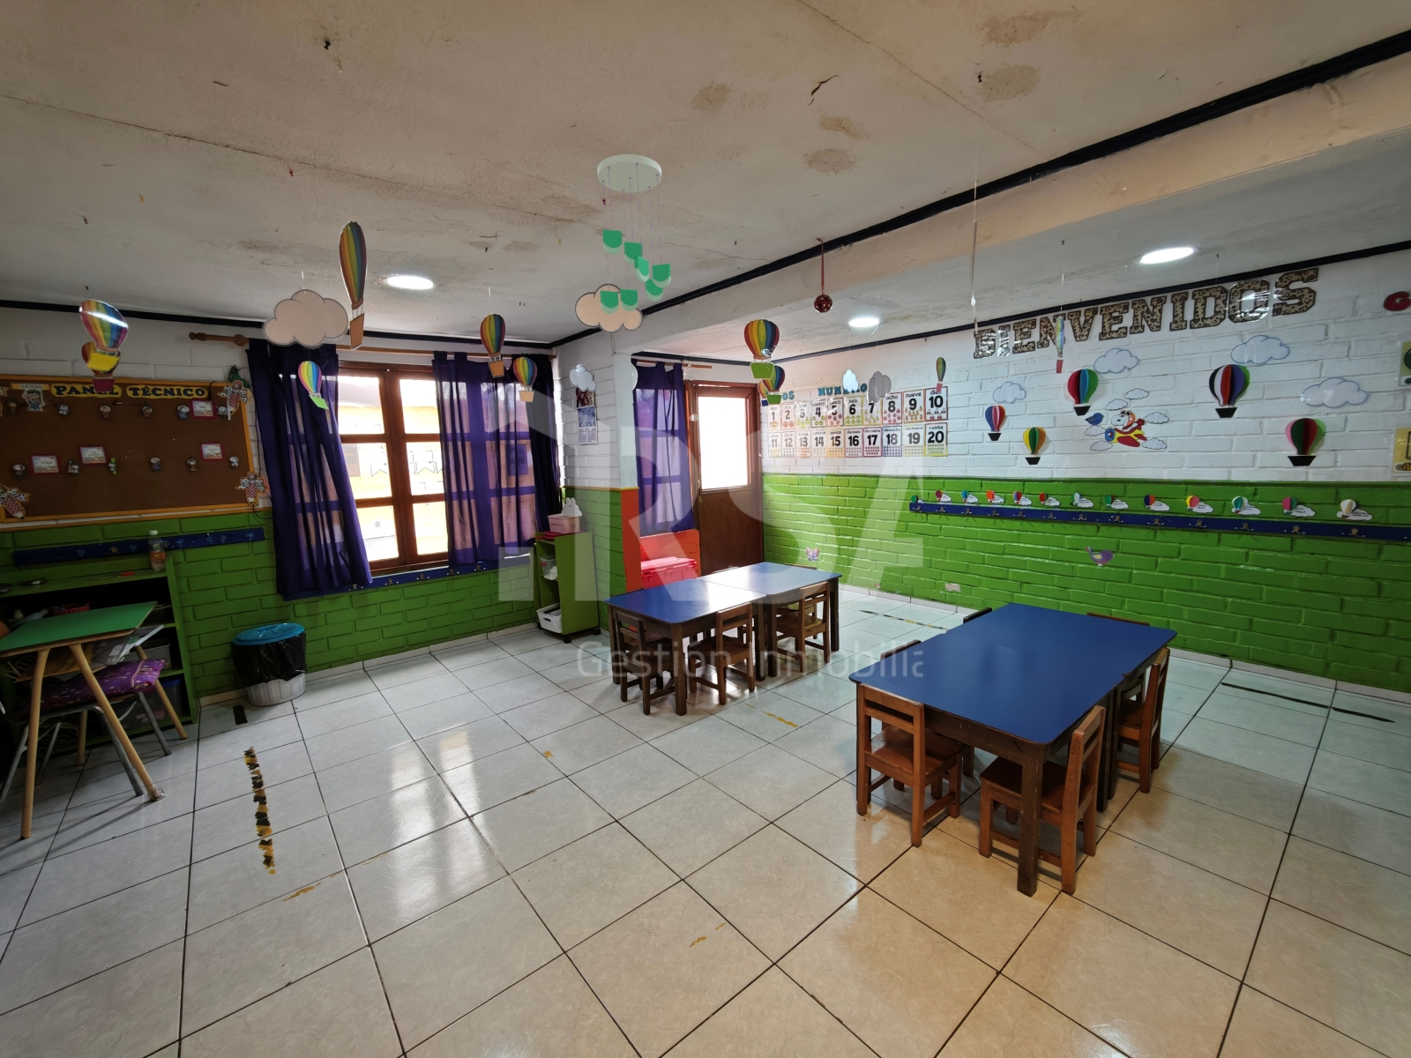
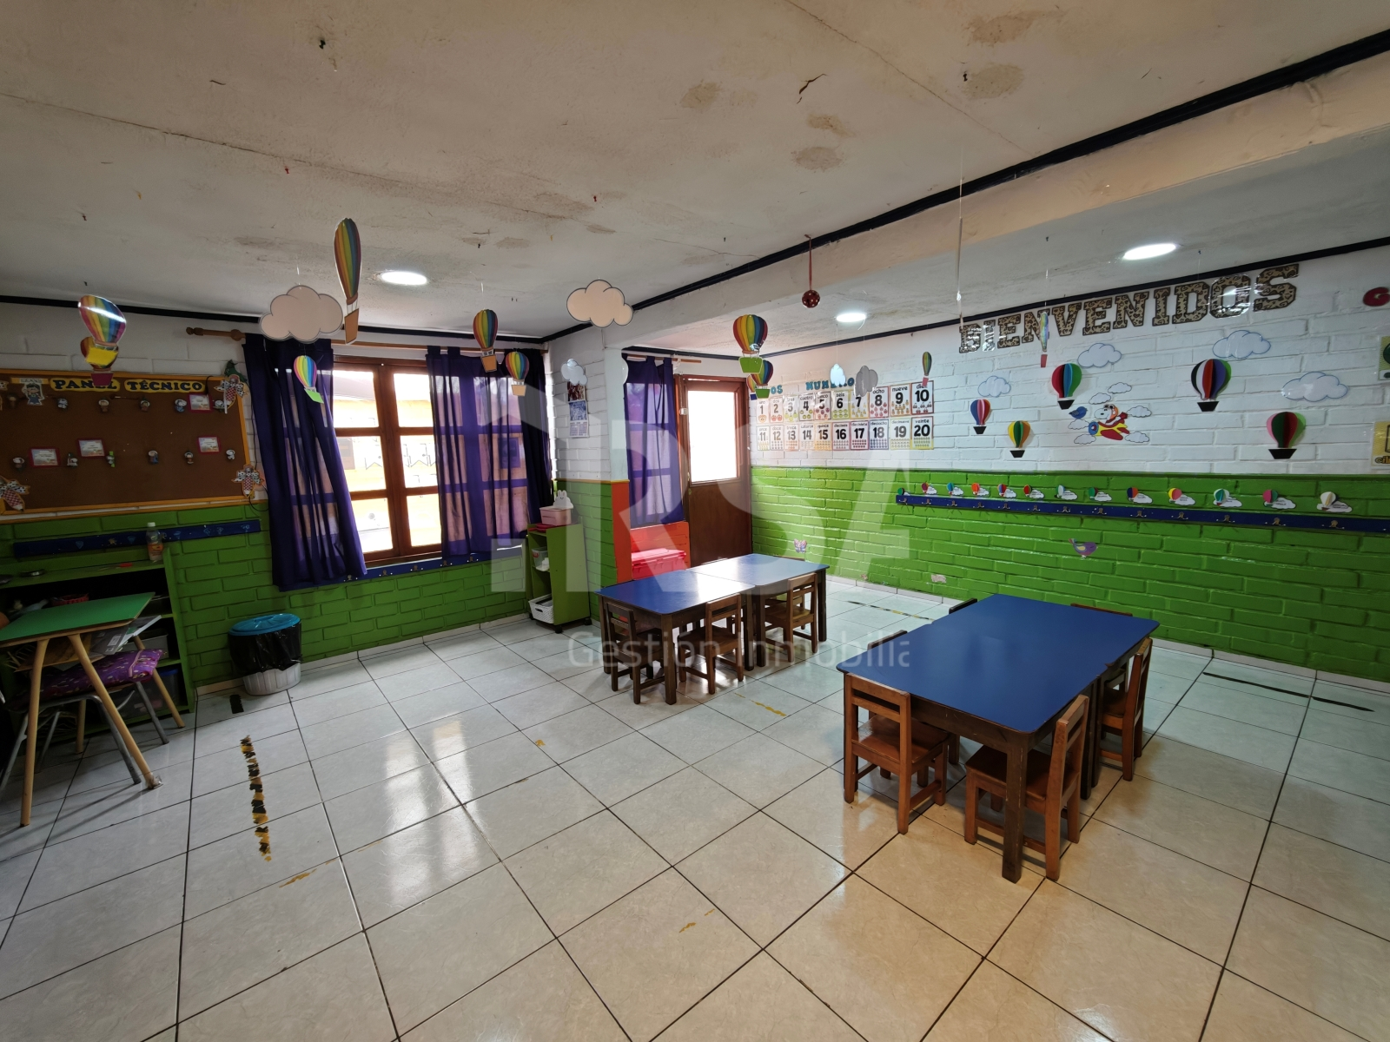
- ceiling mobile [597,153,672,315]
